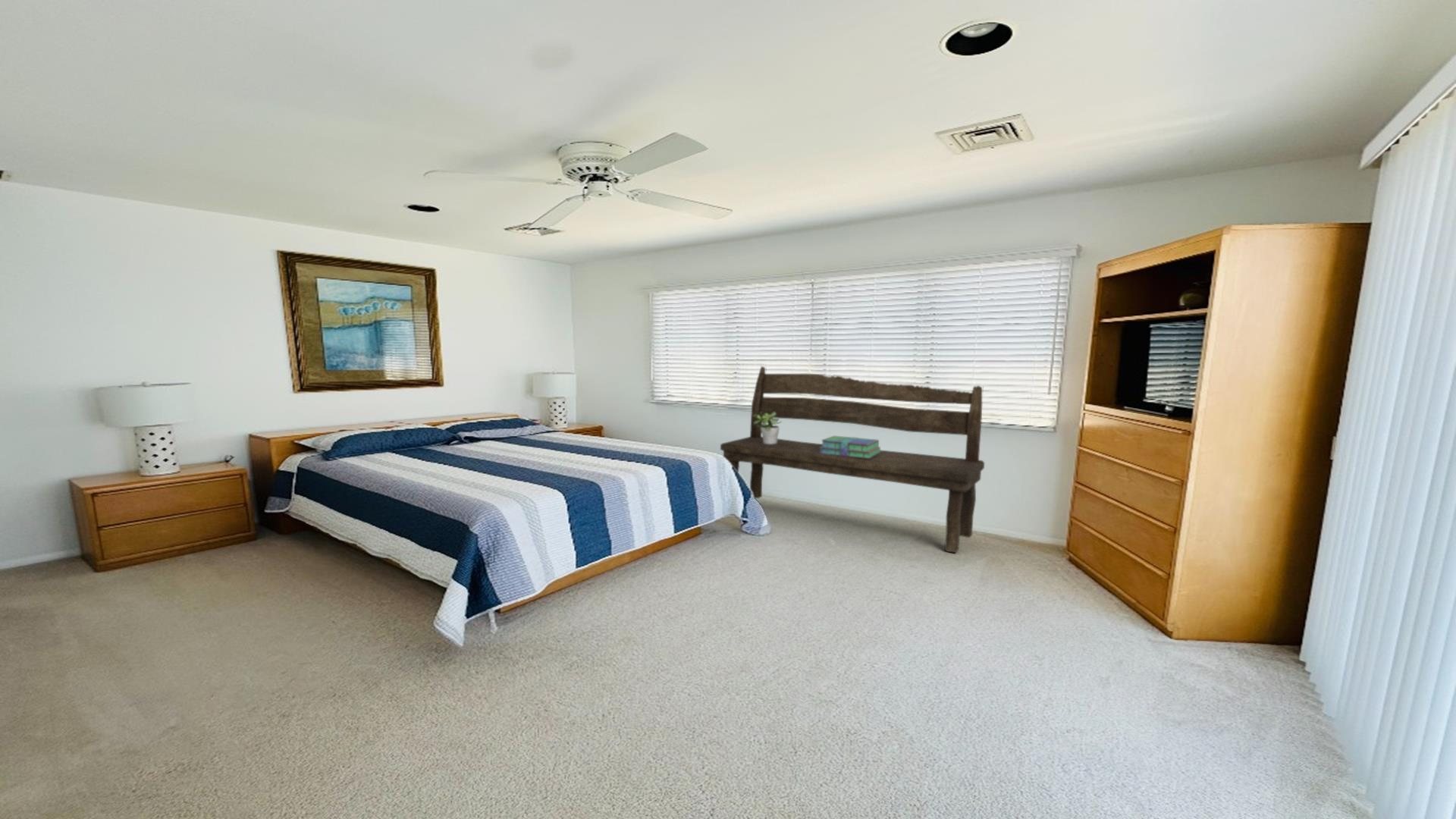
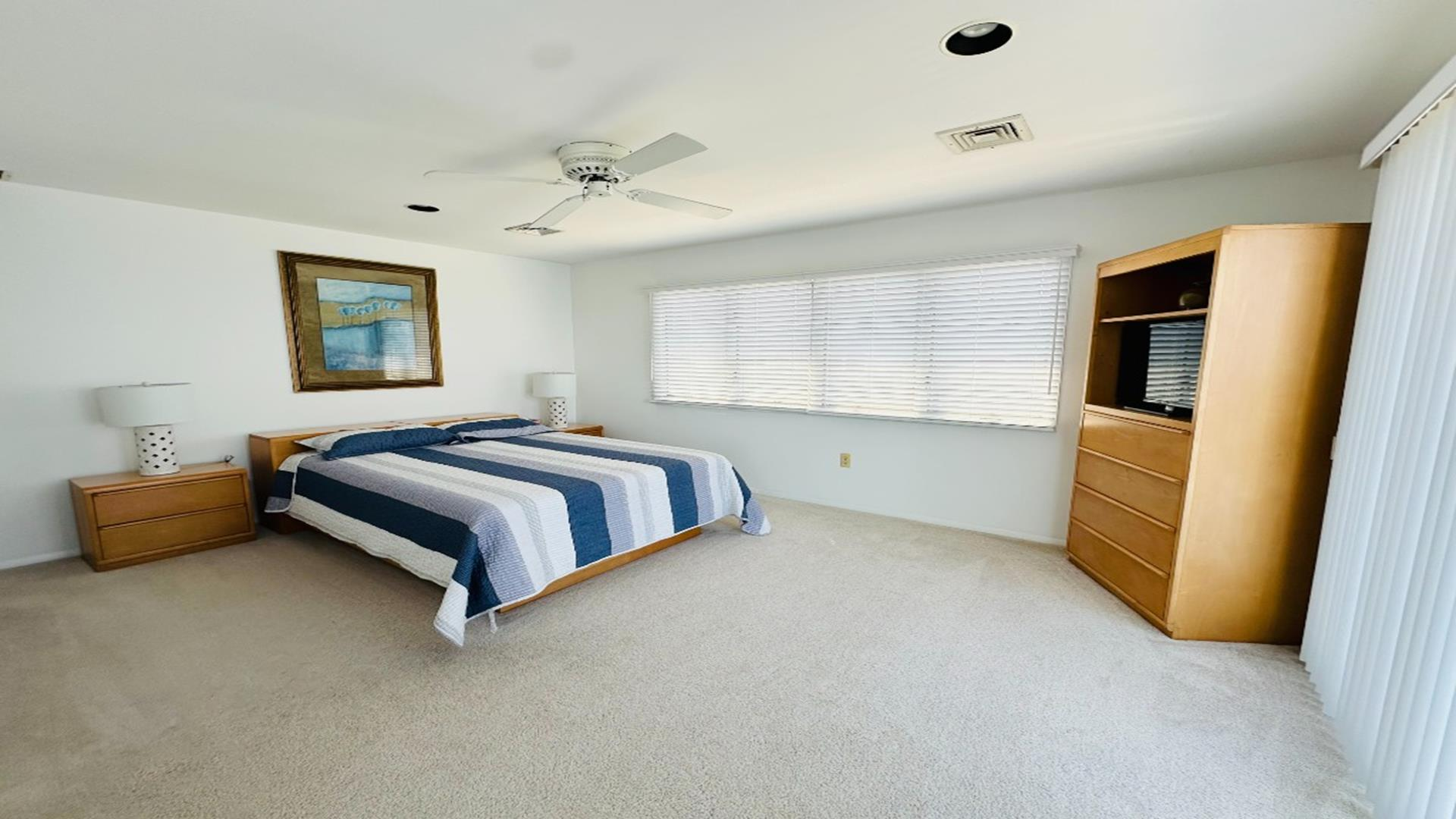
- potted plant [754,412,782,444]
- bench [720,366,985,554]
- stack of books [820,435,881,458]
